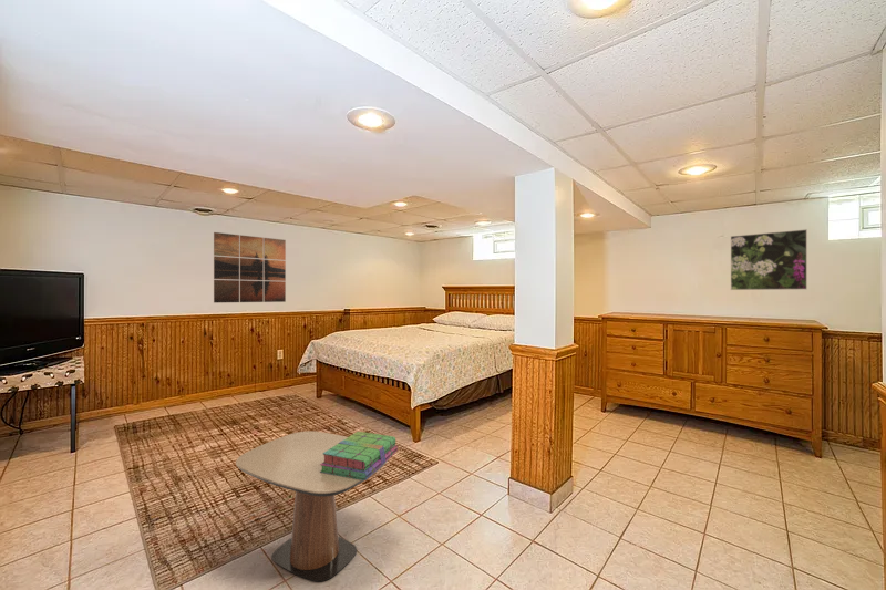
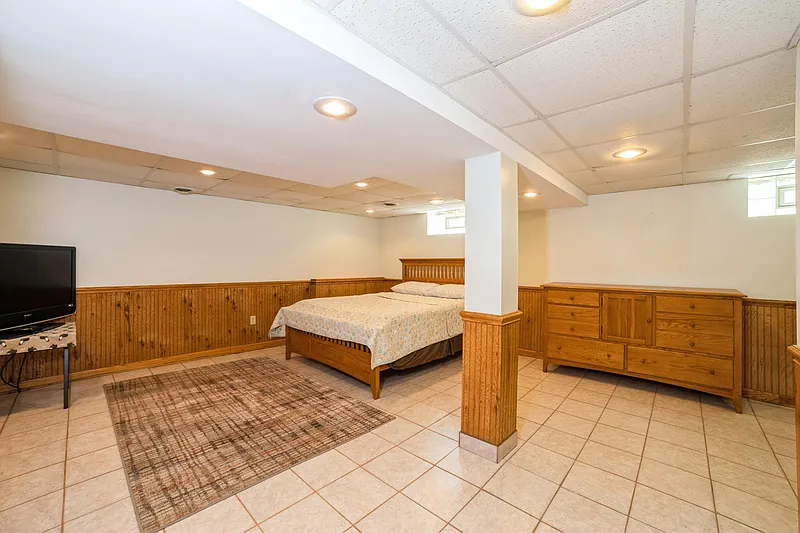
- wall art [213,231,287,303]
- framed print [730,228,808,291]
- side table [235,431,390,582]
- stack of books [320,431,399,482]
